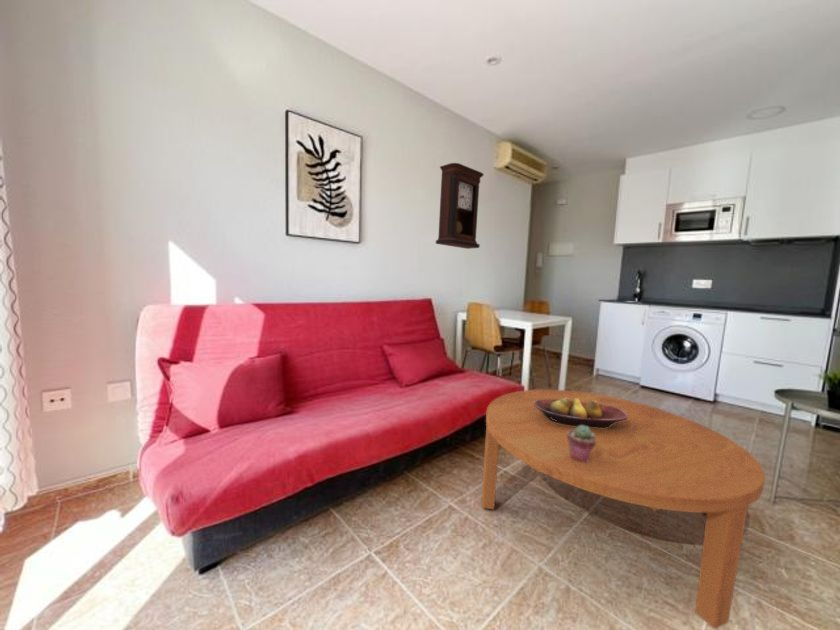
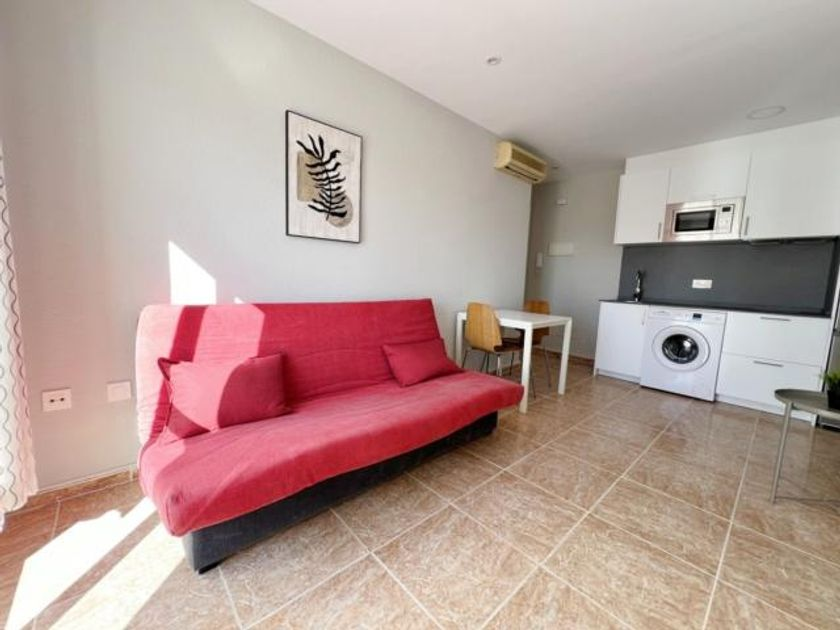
- coffee table [481,389,766,630]
- pendulum clock [435,162,485,250]
- potted succulent [567,425,596,463]
- fruit bowl [534,397,627,428]
